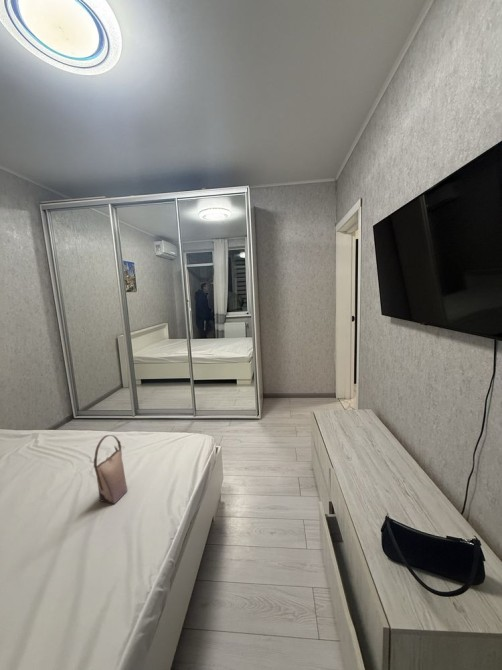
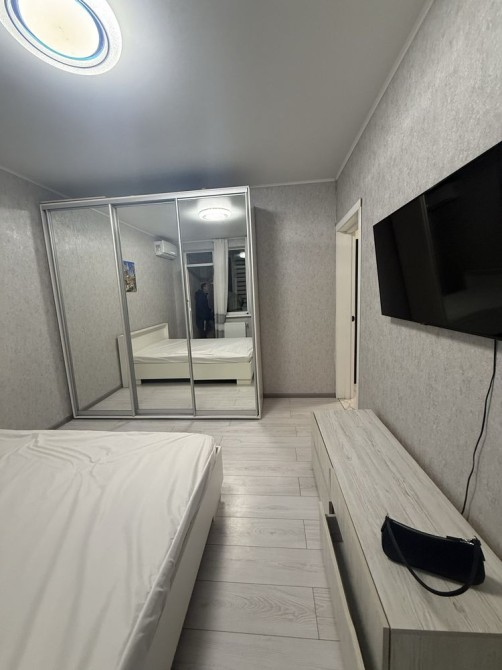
- shoulder bag [93,434,129,505]
